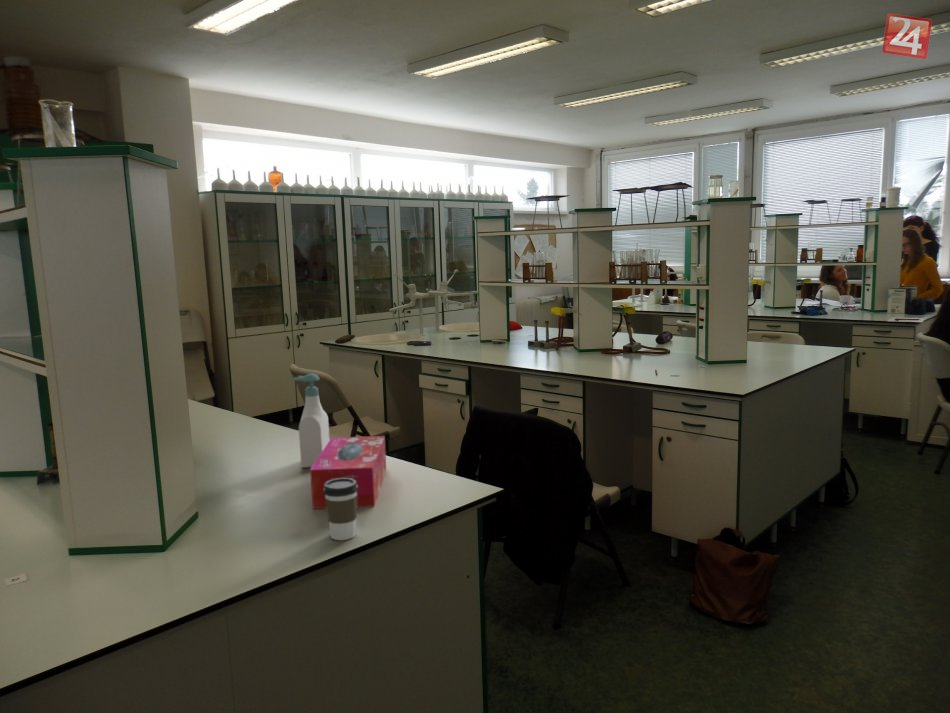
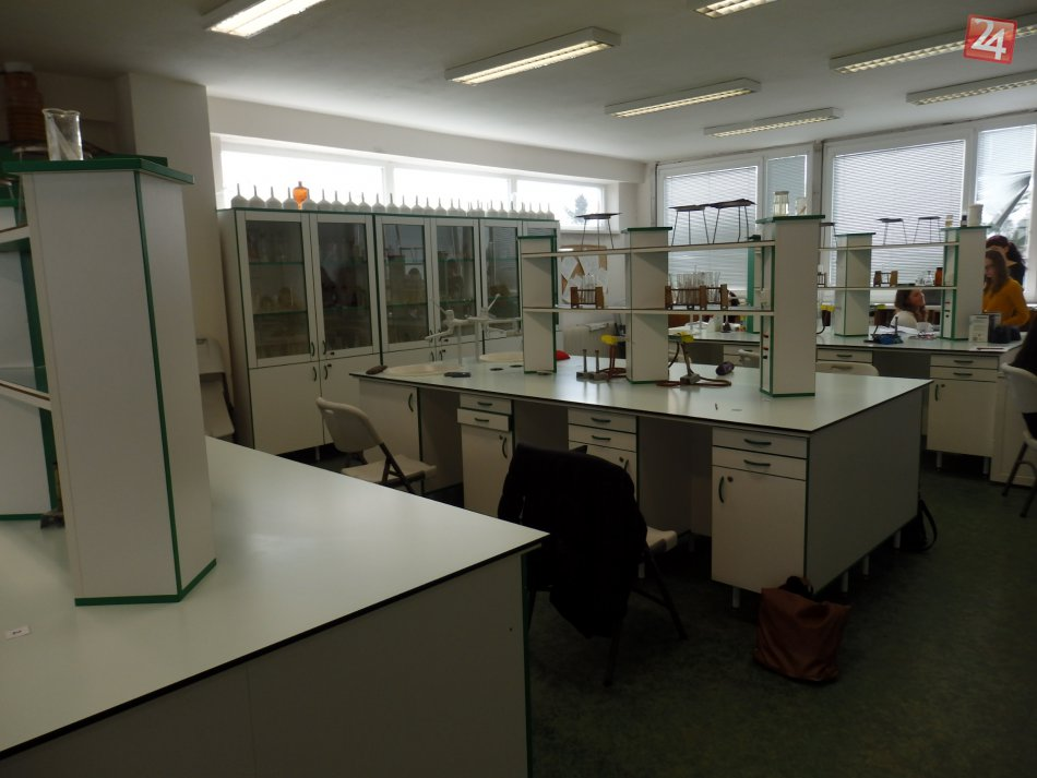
- coffee cup [324,478,358,541]
- soap bottle [293,373,331,469]
- tissue box [309,435,387,510]
